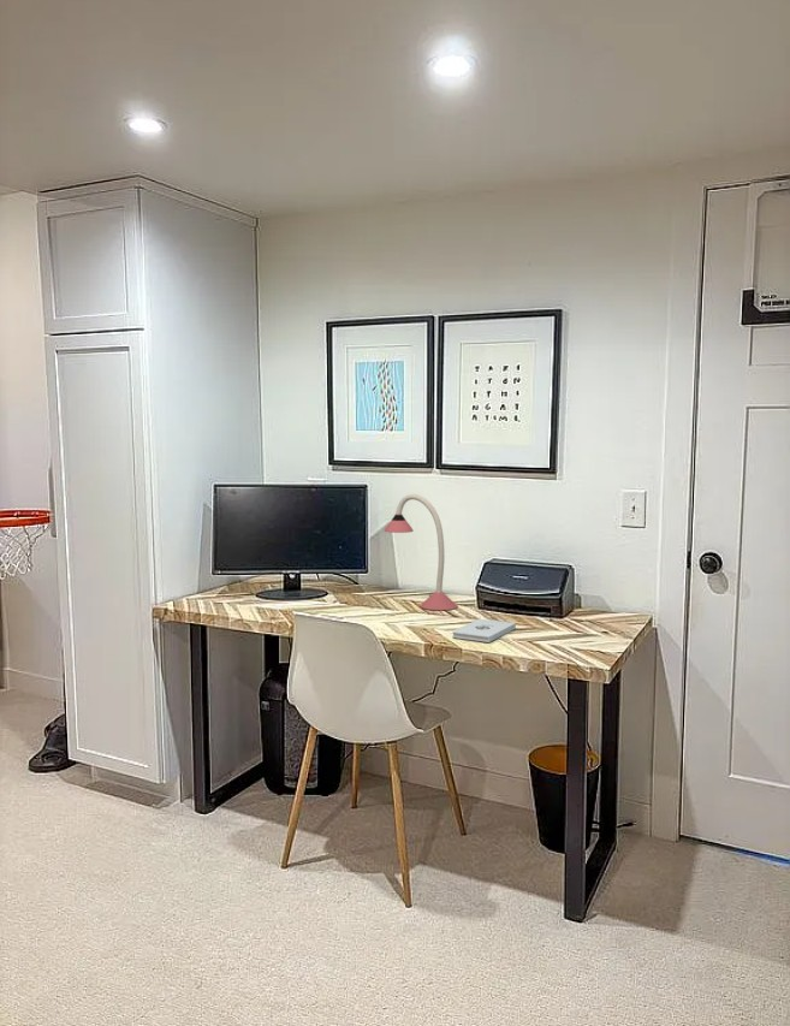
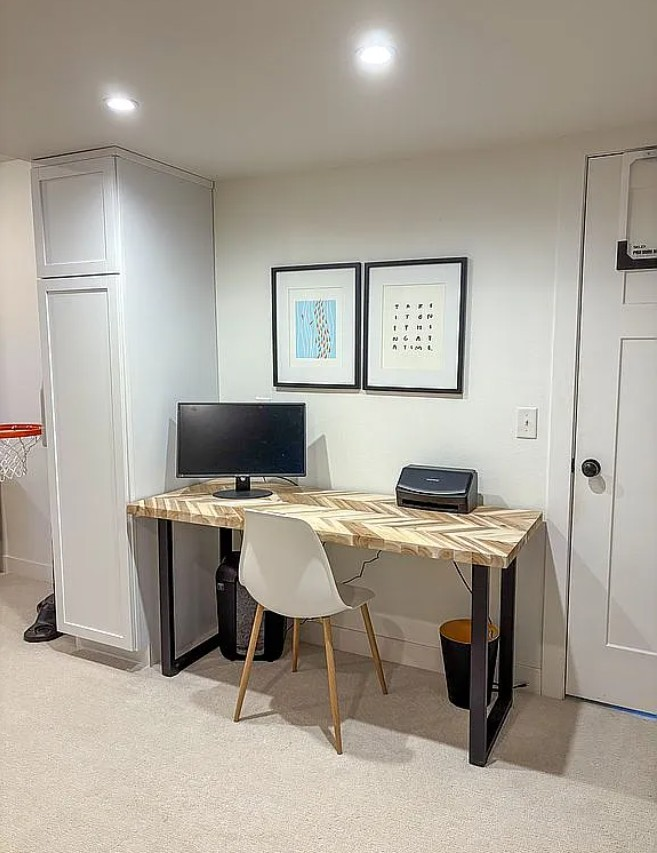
- desk lamp [382,493,458,611]
- notepad [451,618,517,644]
